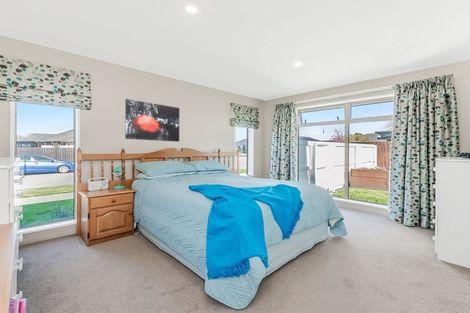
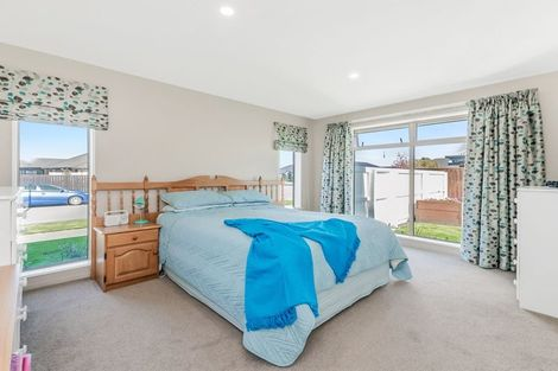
- wall art [124,98,180,143]
